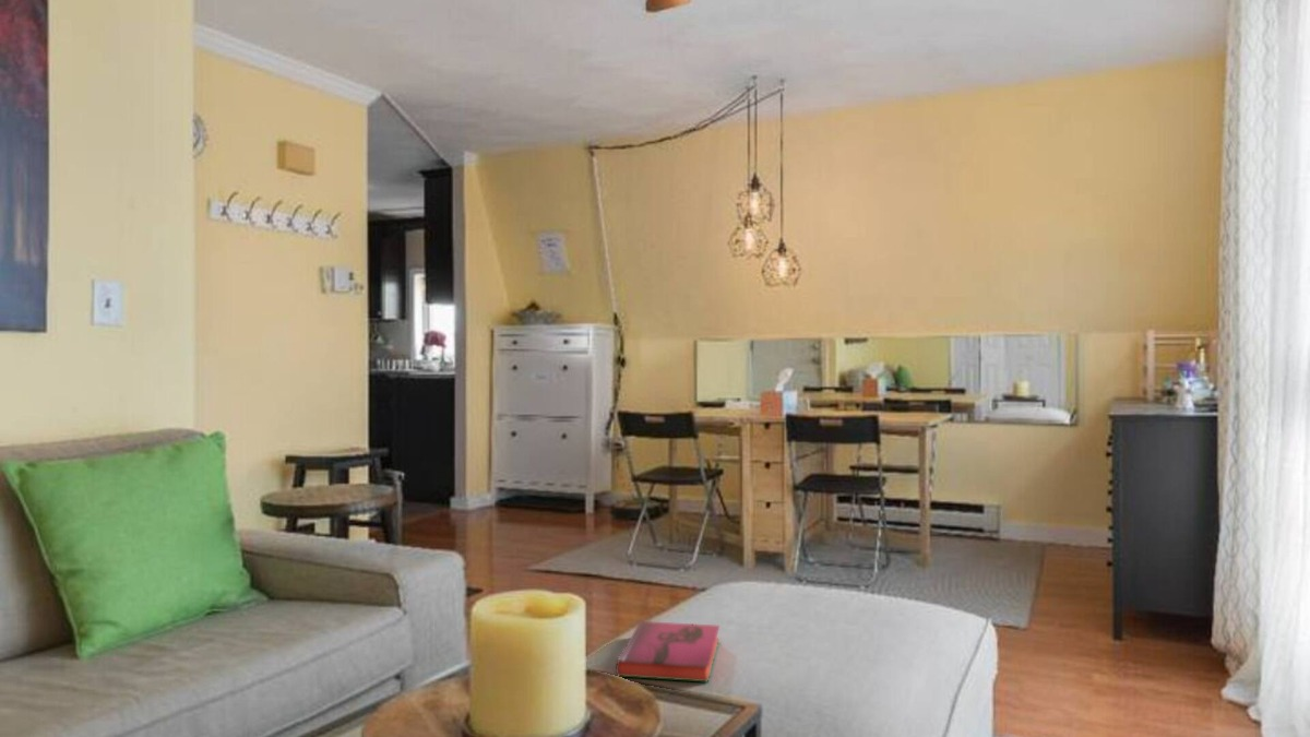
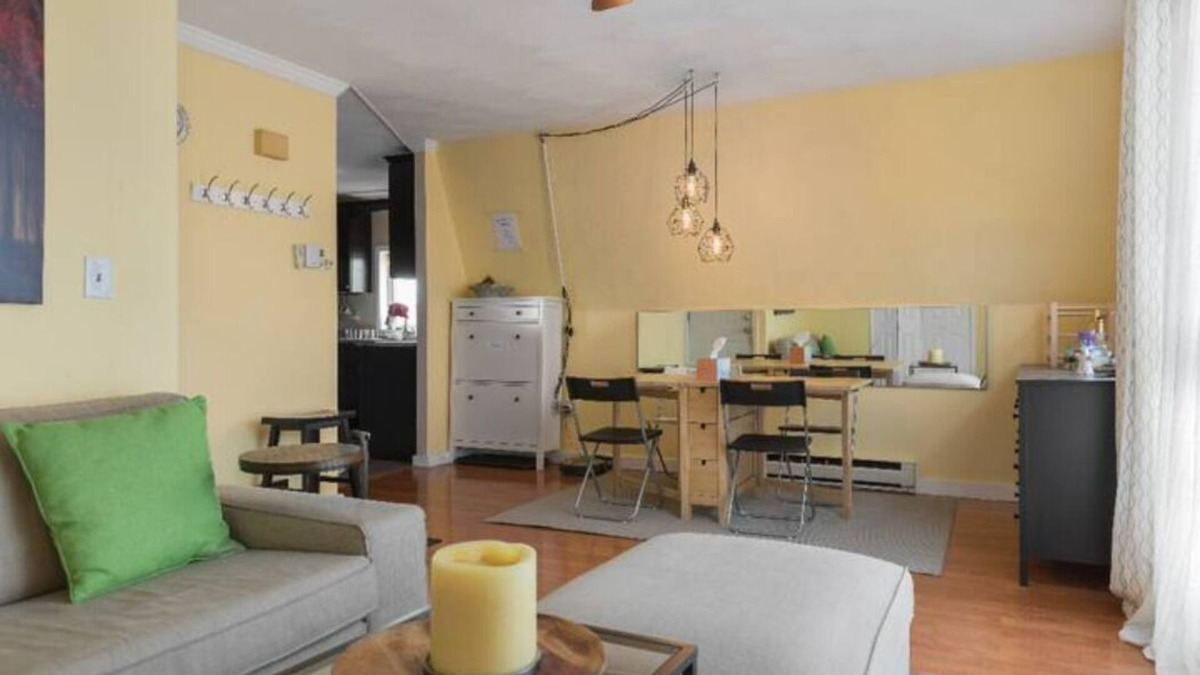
- hardback book [615,619,720,683]
